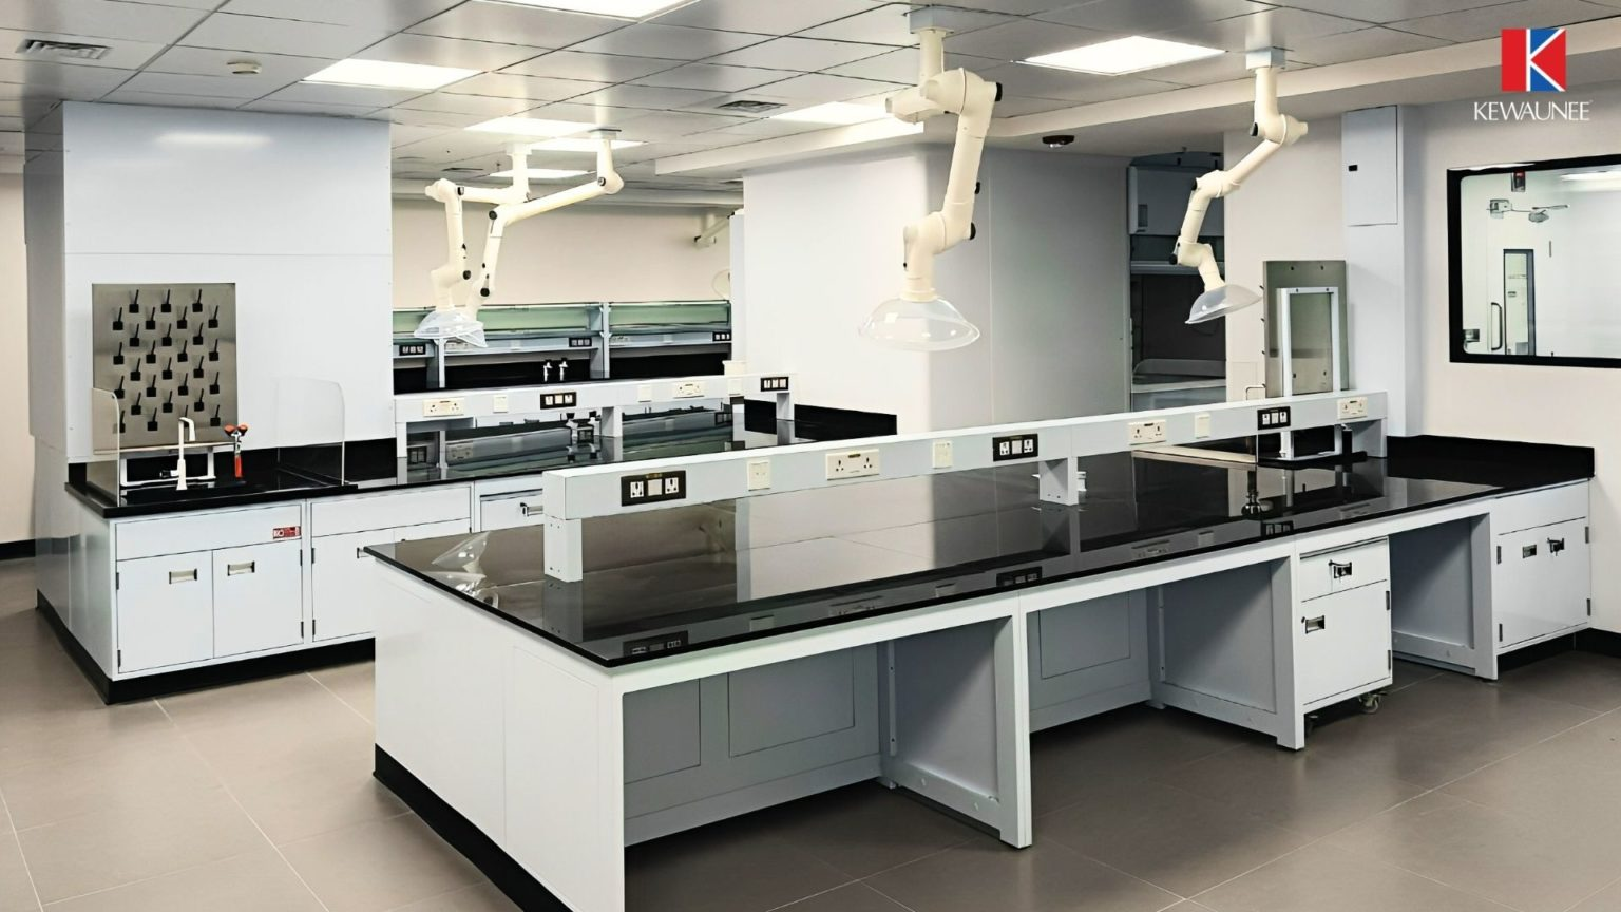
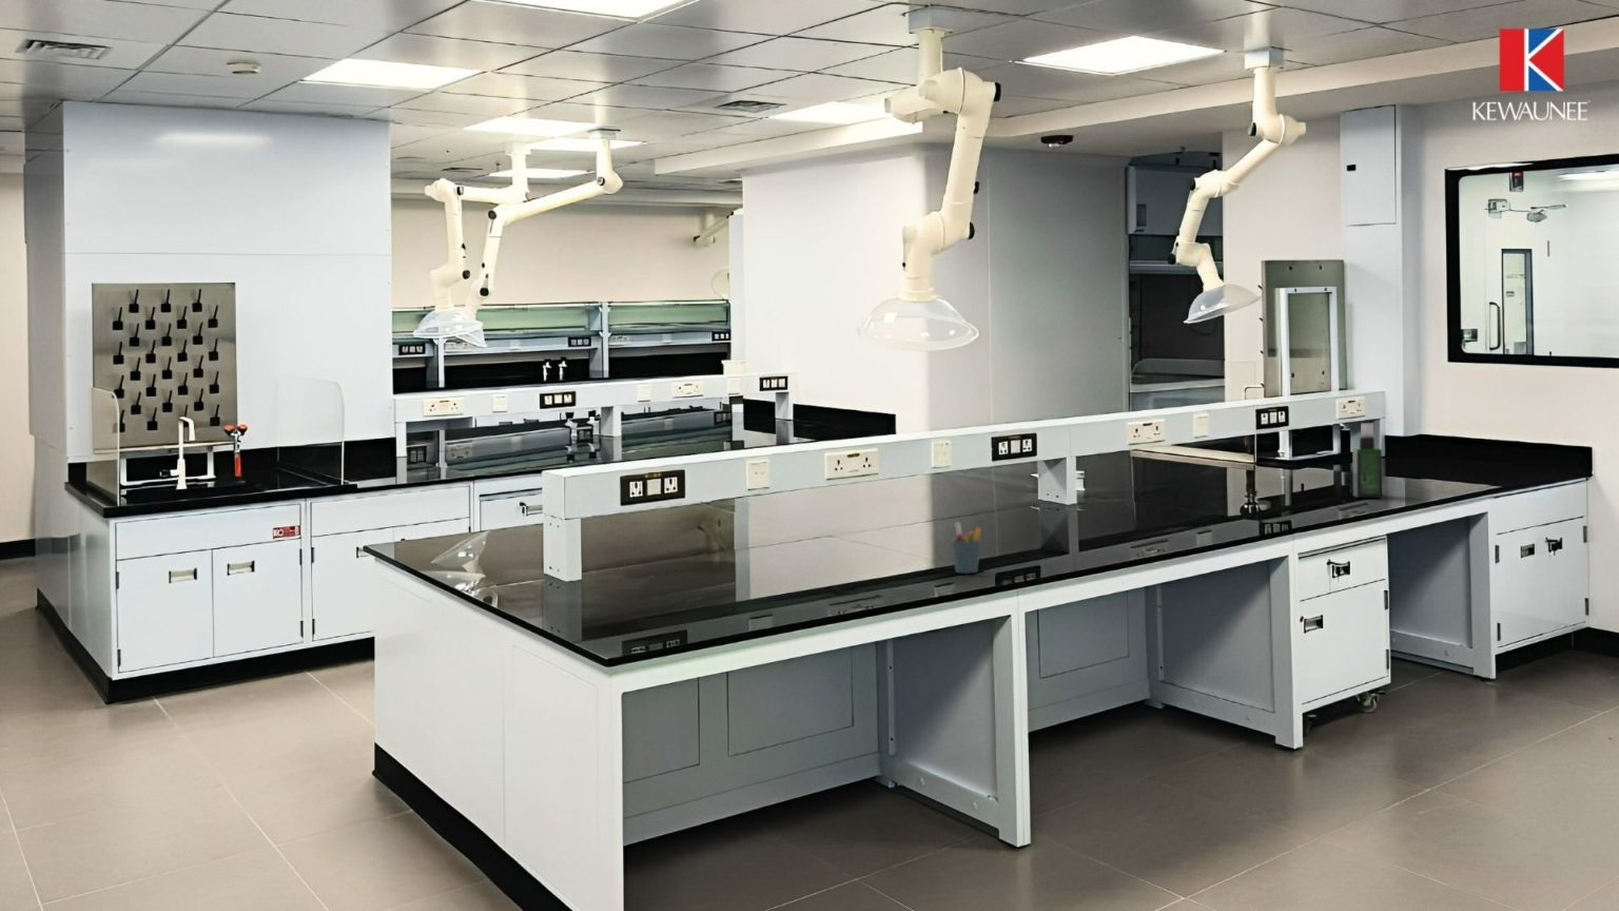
+ spray bottle [1351,423,1383,498]
+ pen holder [950,521,982,575]
